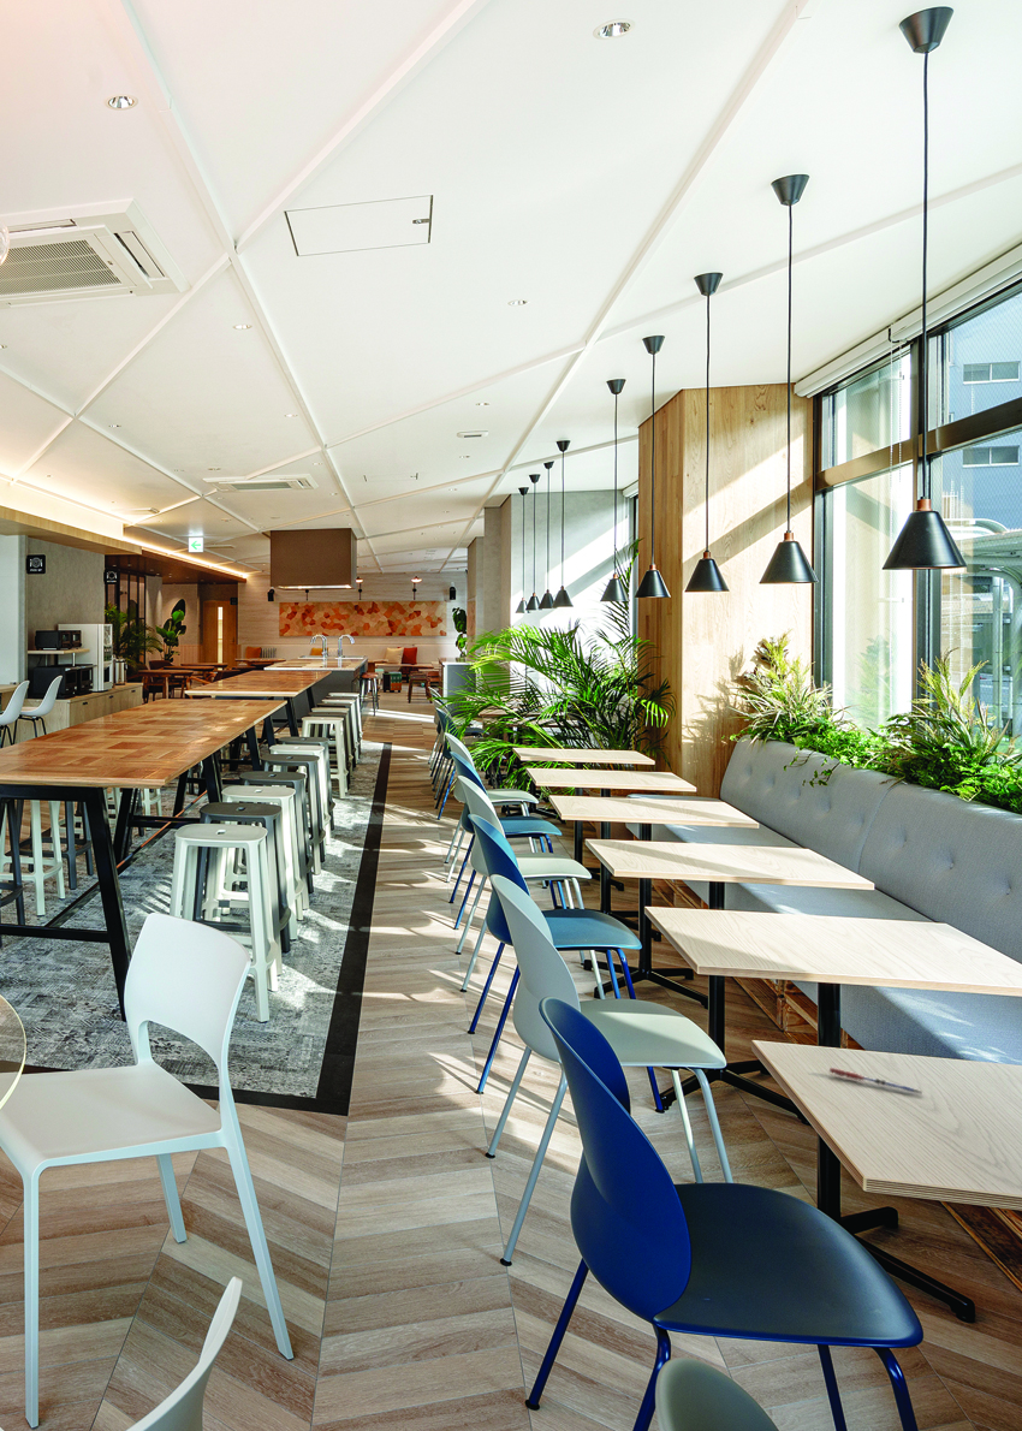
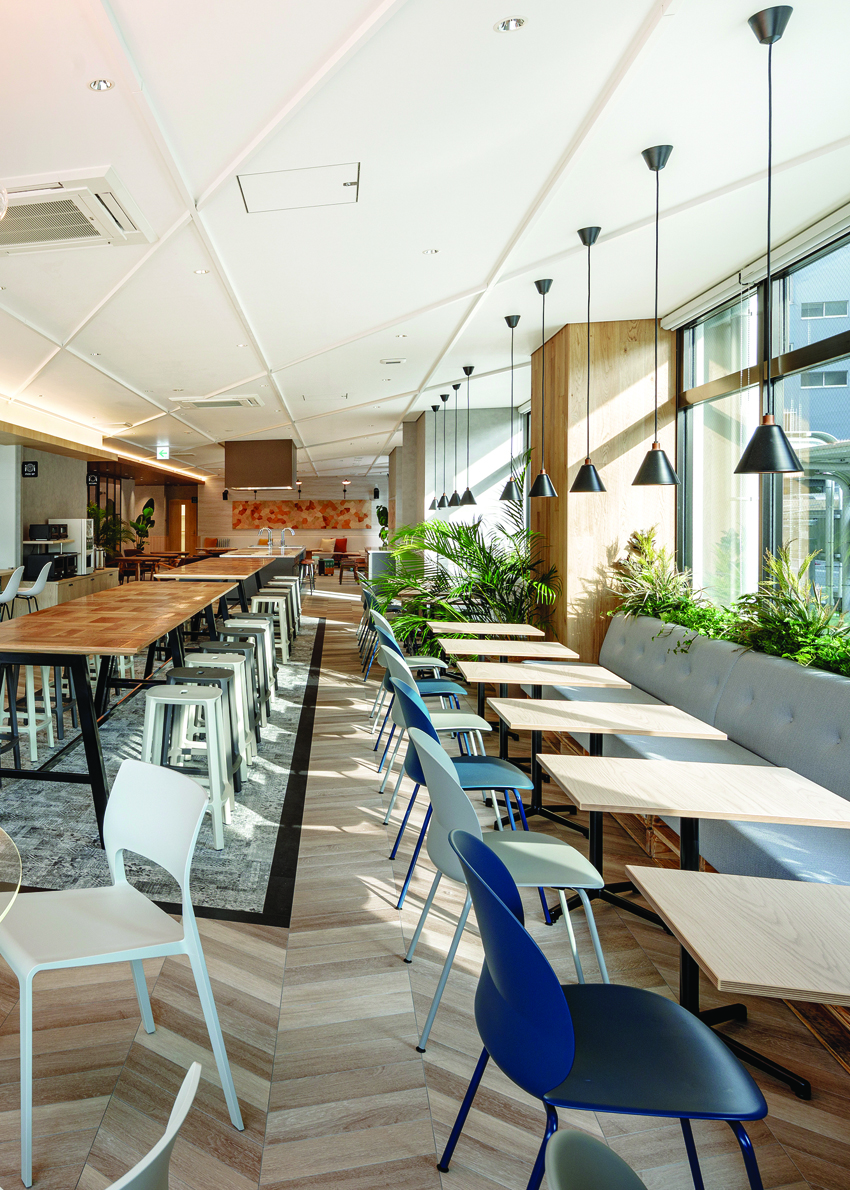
- pen [828,1067,923,1095]
